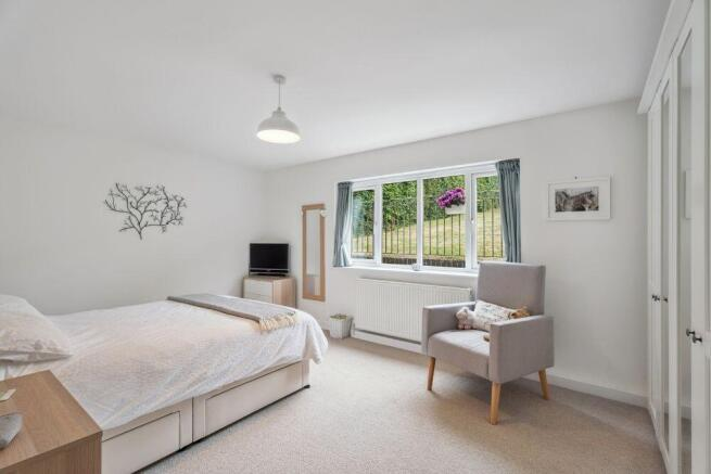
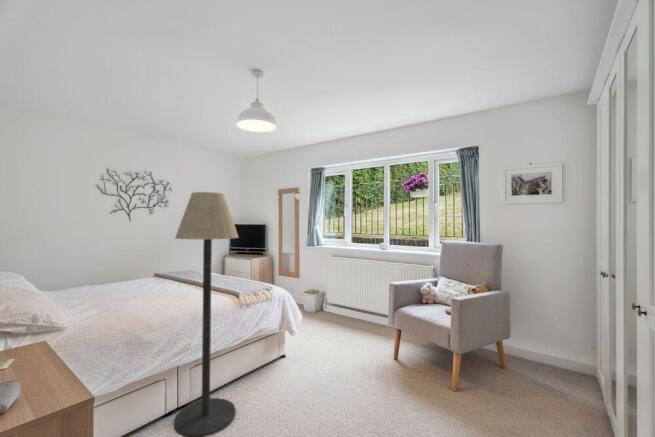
+ floor lamp [173,191,240,437]
